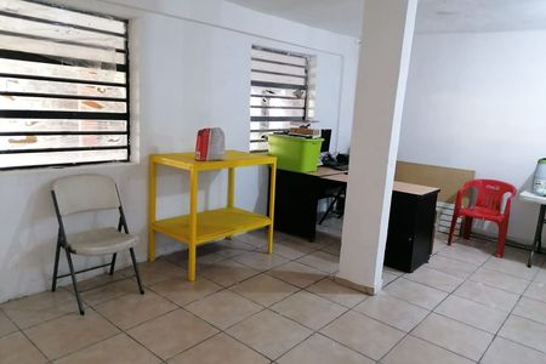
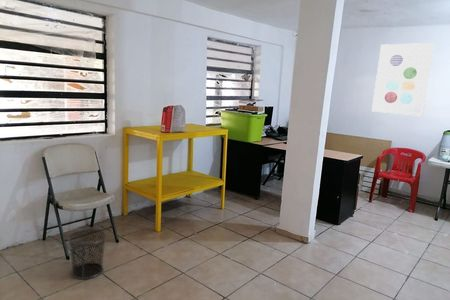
+ wall art [371,42,435,117]
+ waste bin [67,228,107,280]
